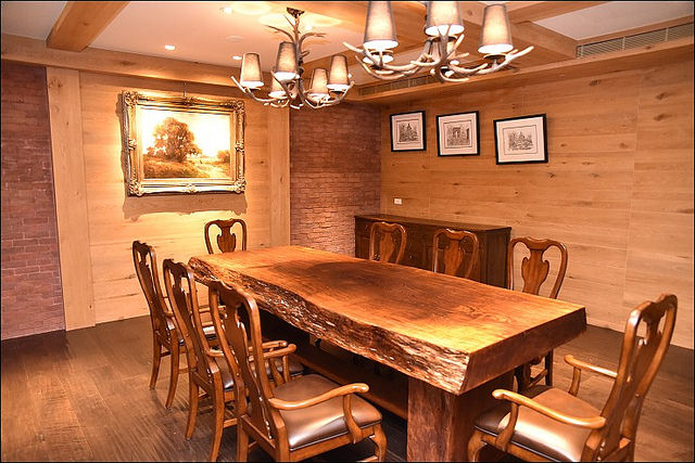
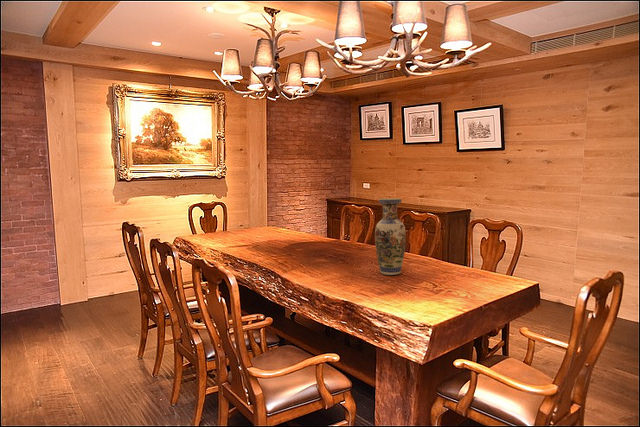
+ vase [374,197,407,276]
